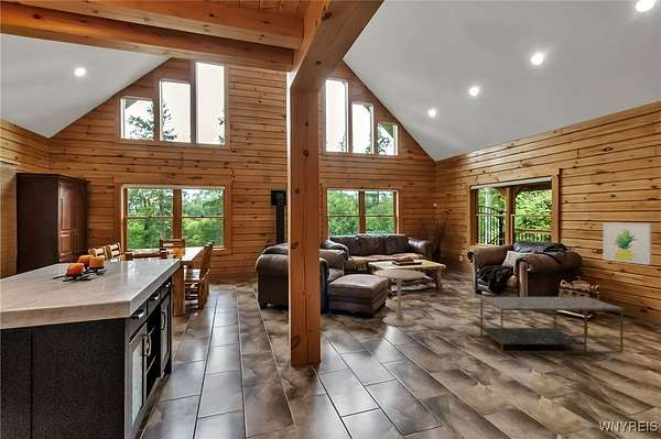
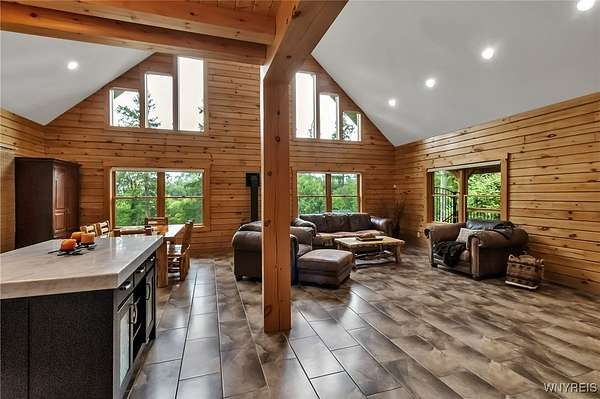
- coffee table [479,296,624,354]
- side table [372,268,426,328]
- wall art [603,222,652,266]
